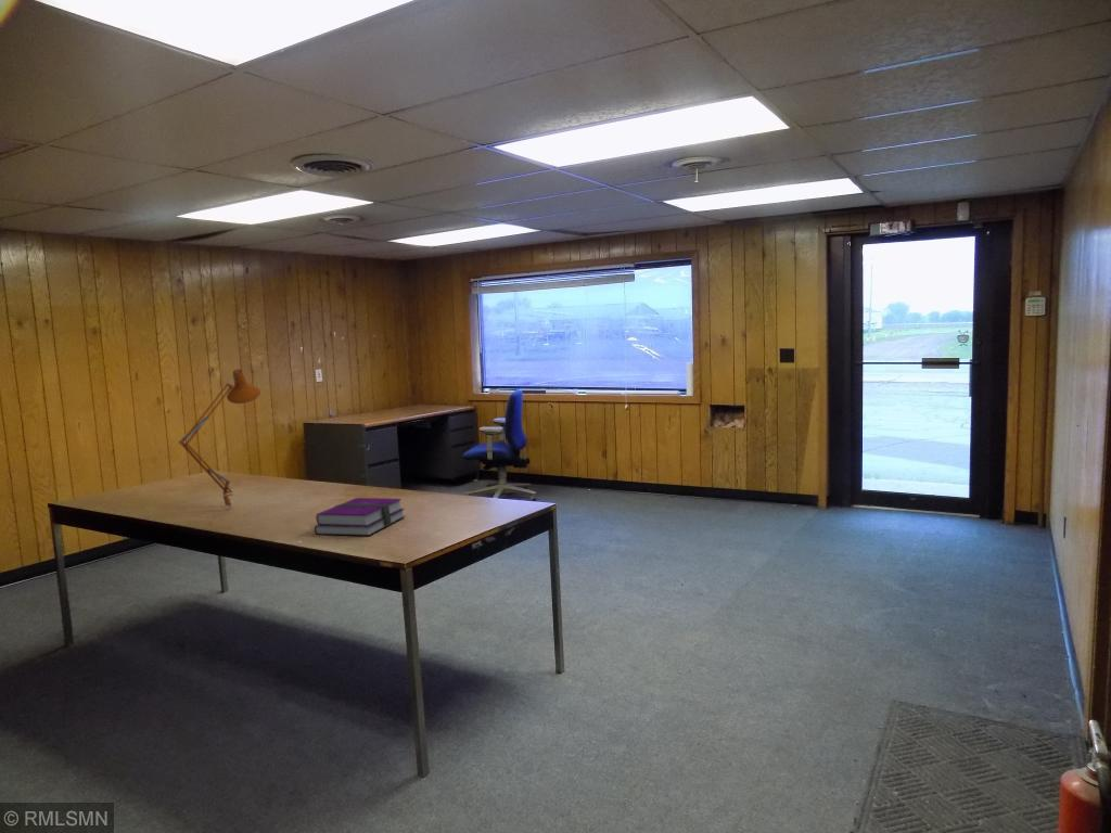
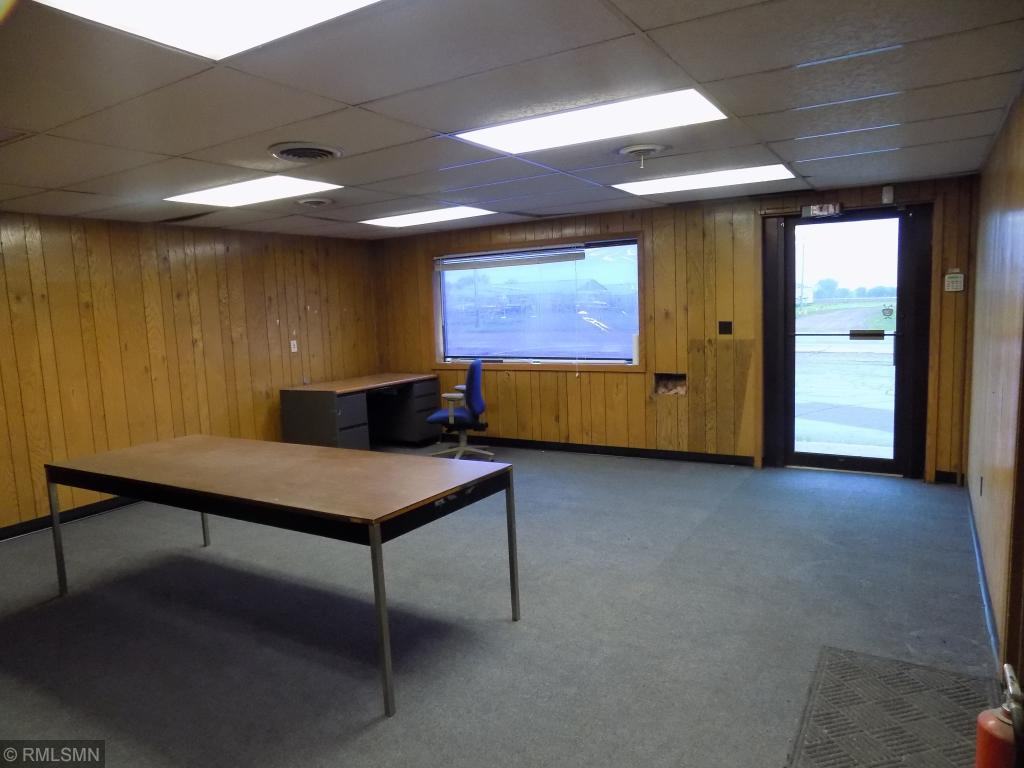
- desk lamp [178,368,261,511]
- hardback book [314,497,406,537]
